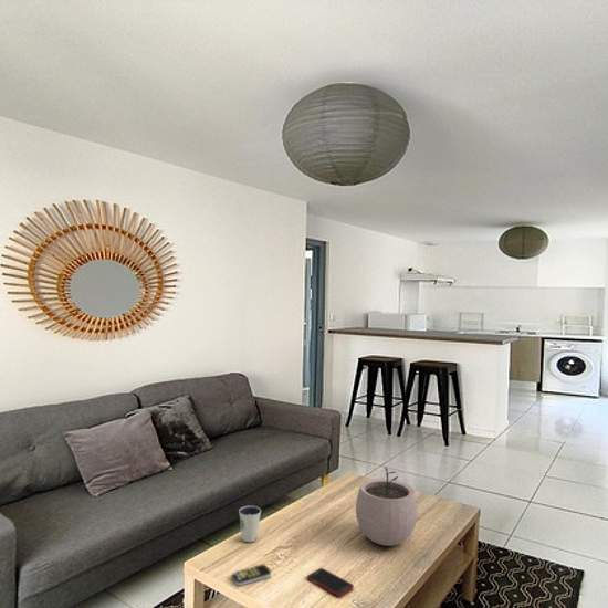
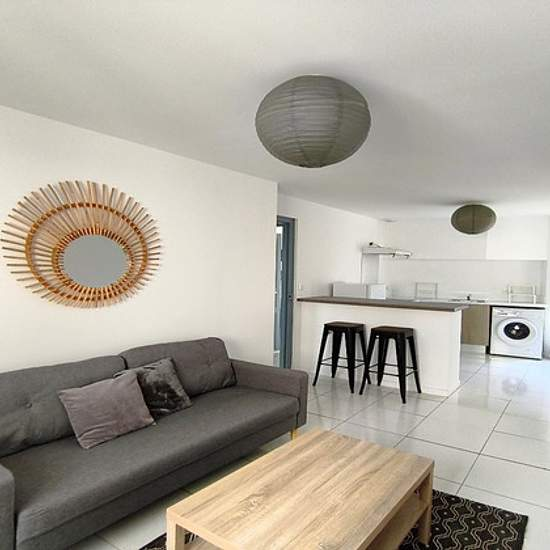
- dixie cup [238,505,262,543]
- cell phone [306,567,355,598]
- plant pot [355,464,419,547]
- remote control [231,563,272,587]
